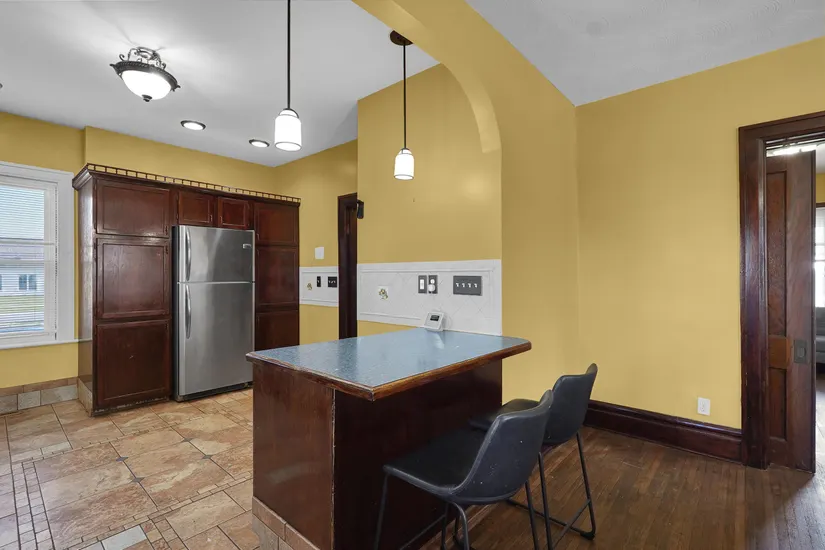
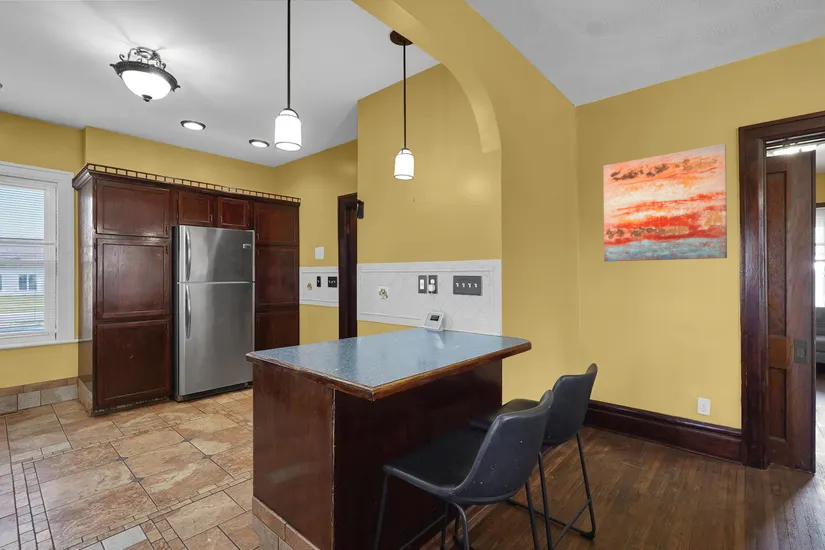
+ wall art [603,143,728,262]
